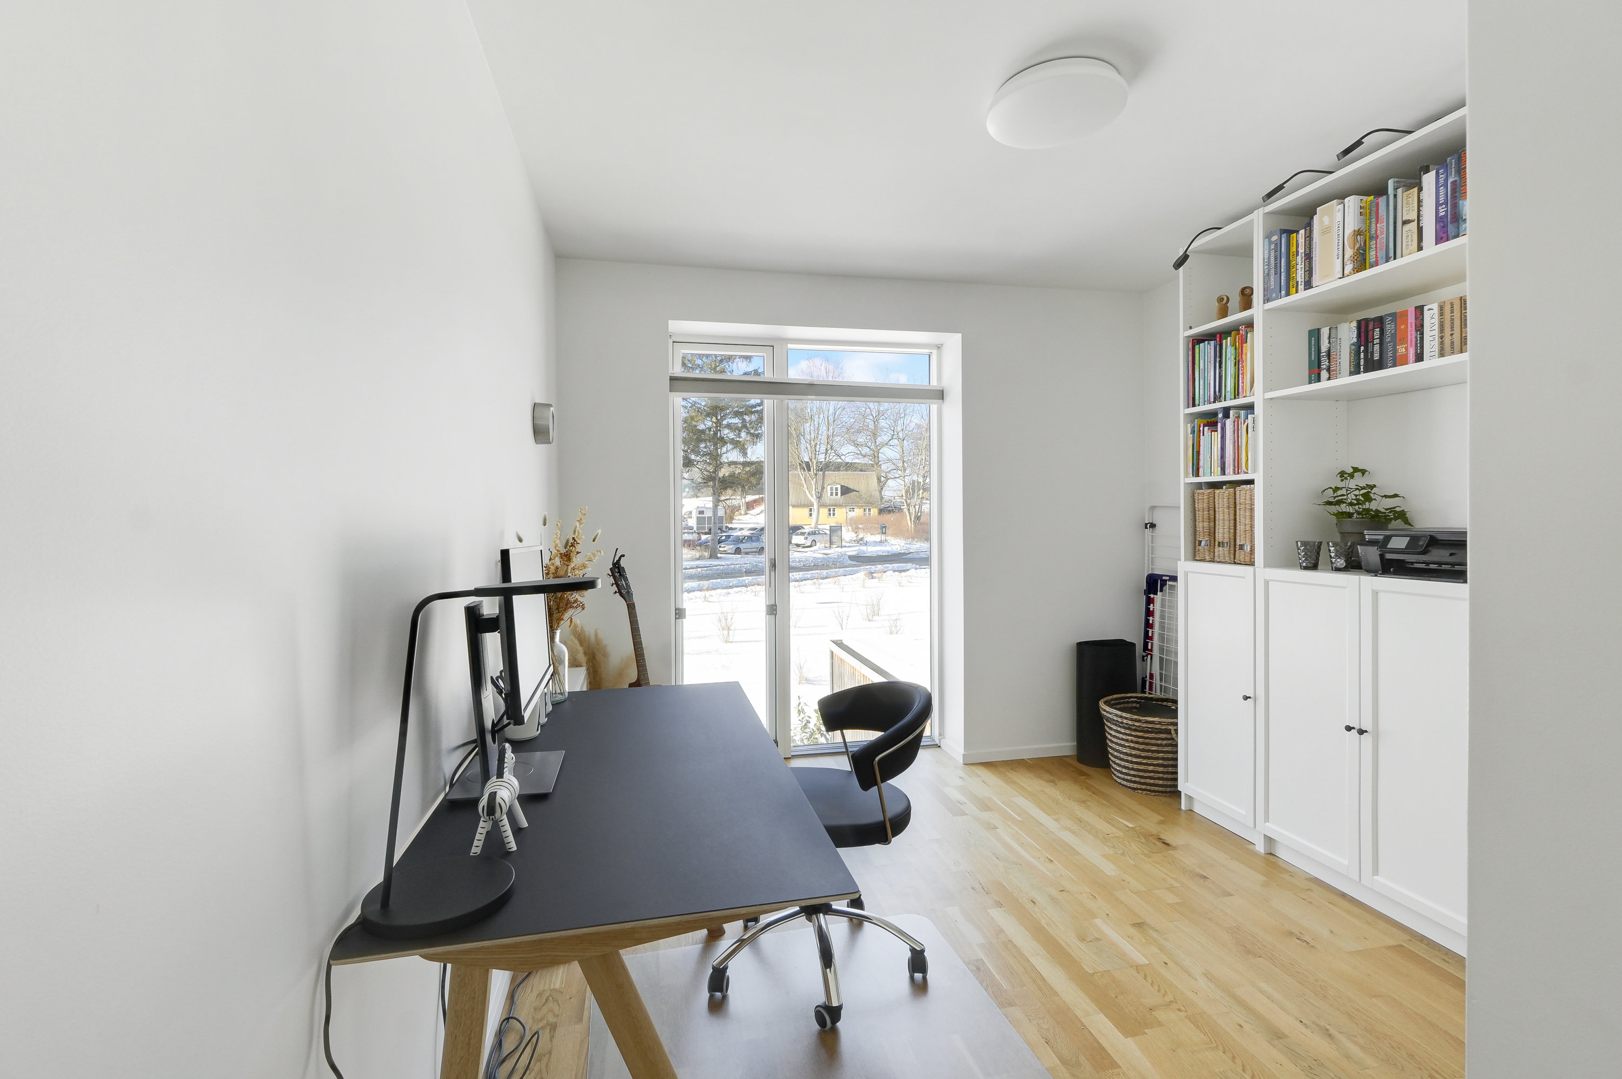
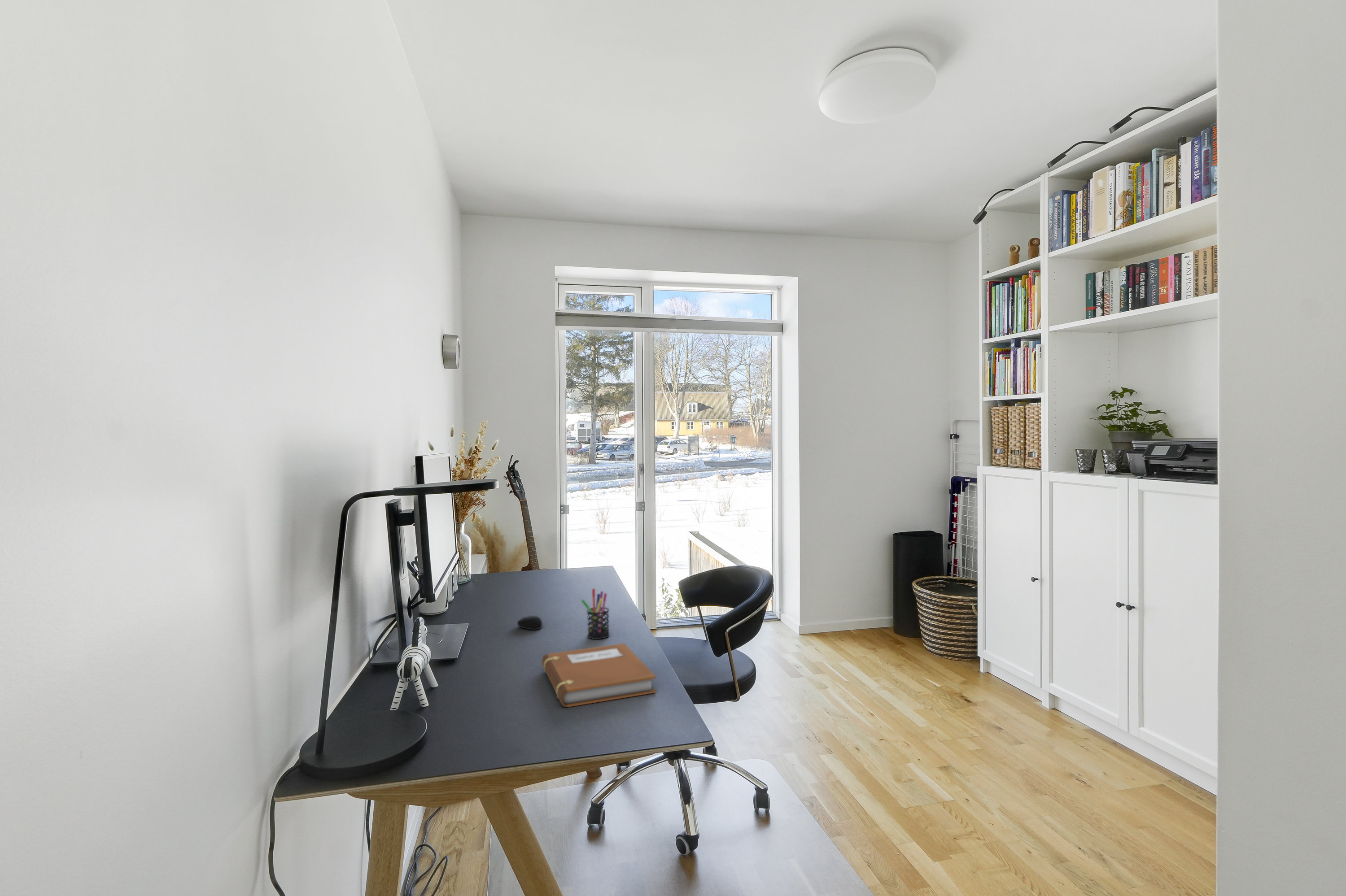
+ notebook [542,643,657,708]
+ computer mouse [516,615,543,631]
+ pen holder [581,588,610,639]
